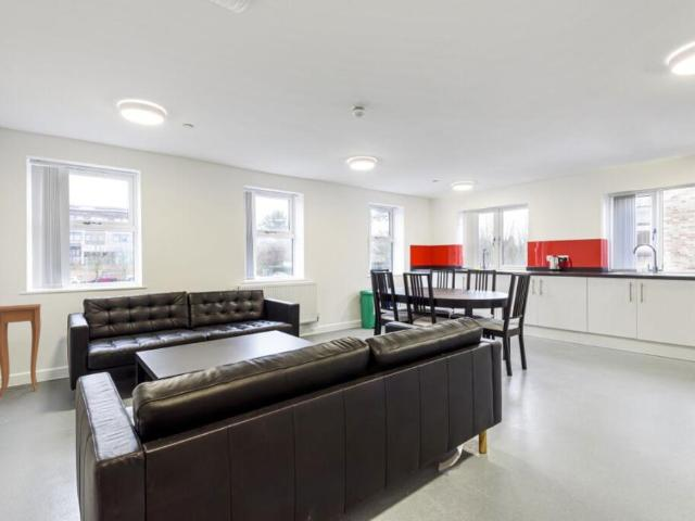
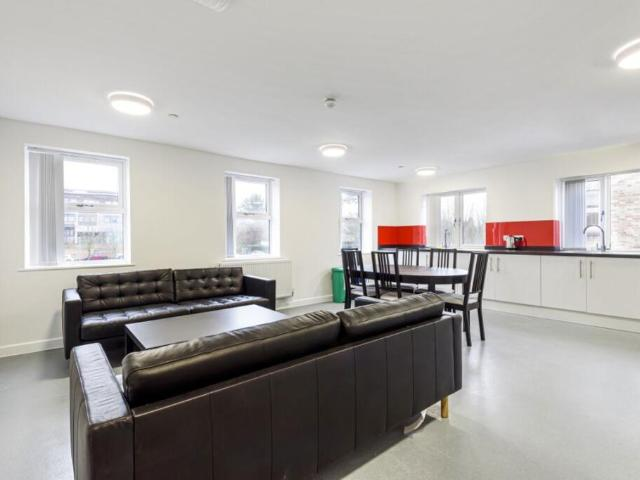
- side table [0,303,42,398]
